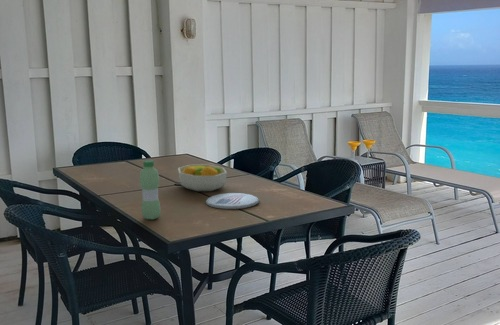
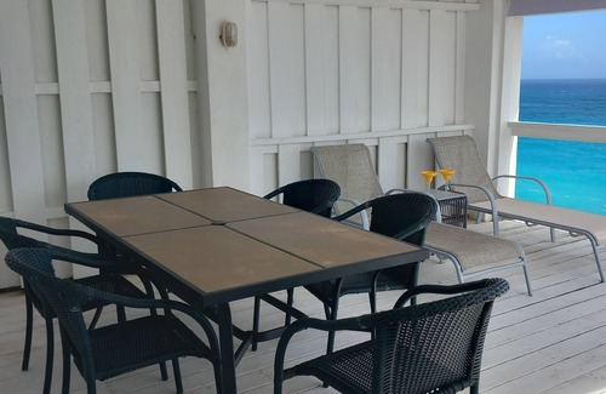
- plate [205,192,260,210]
- fruit bowl [177,164,228,192]
- water bottle [139,159,161,221]
